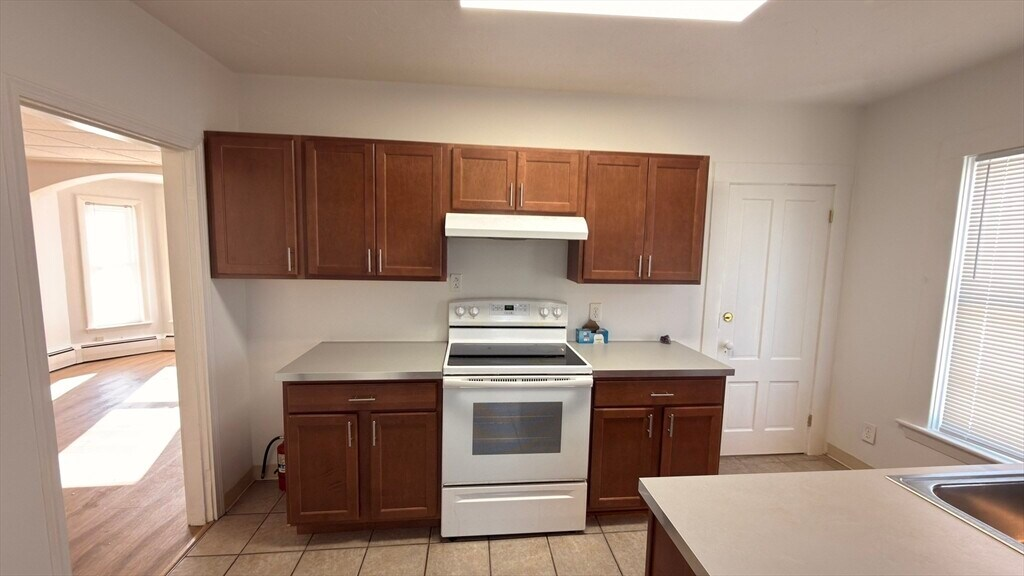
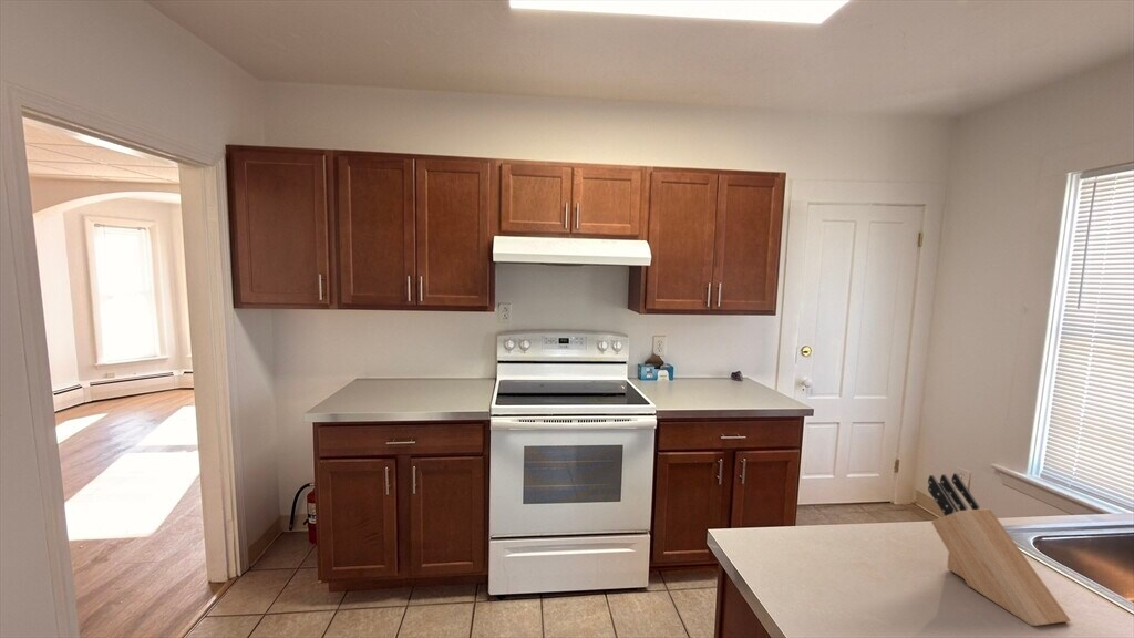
+ knife block [927,472,1071,627]
